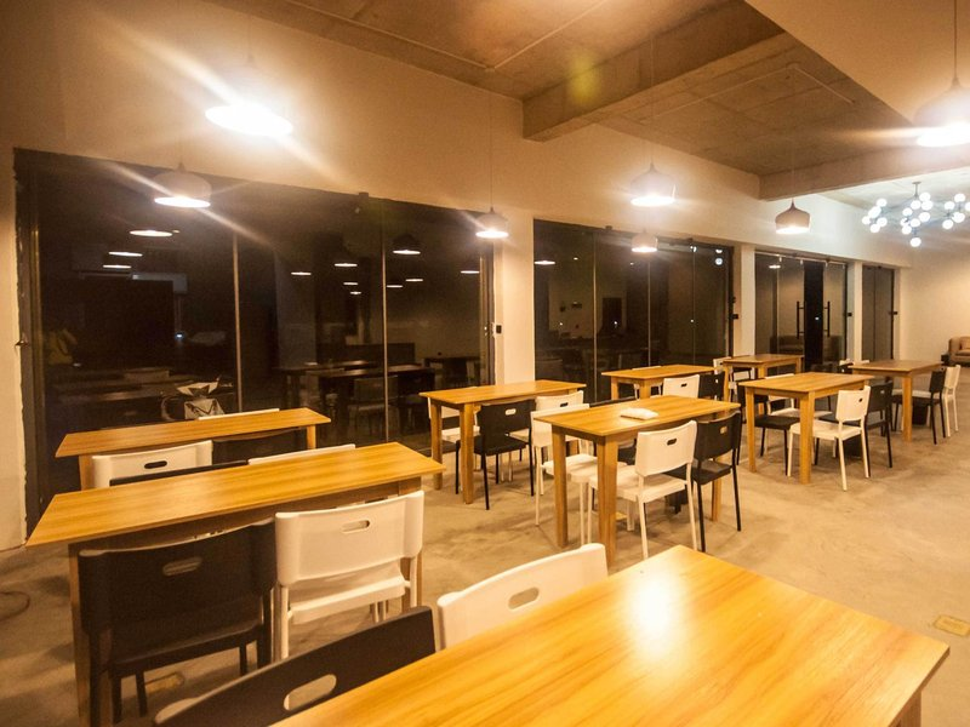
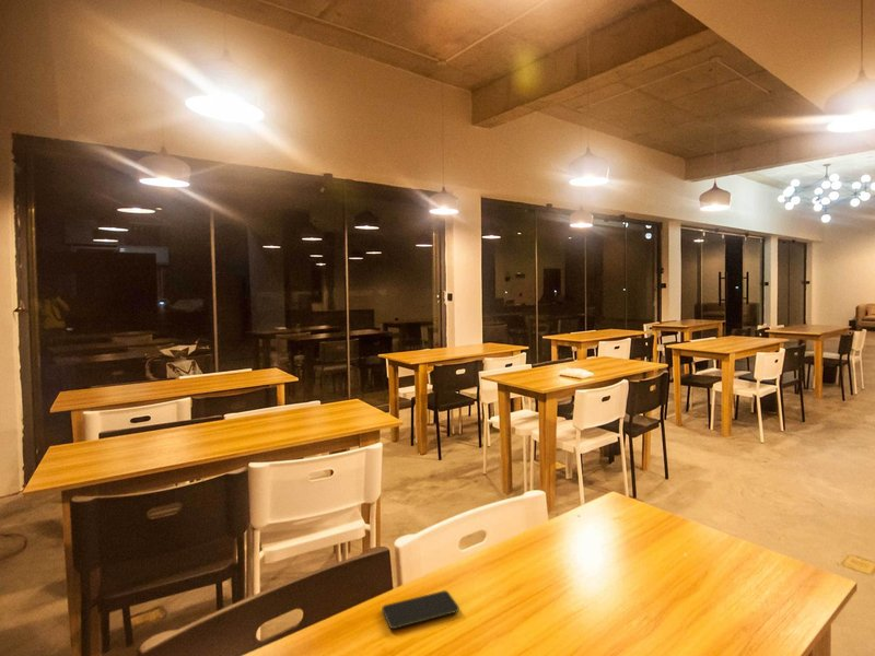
+ smartphone [381,589,460,630]
